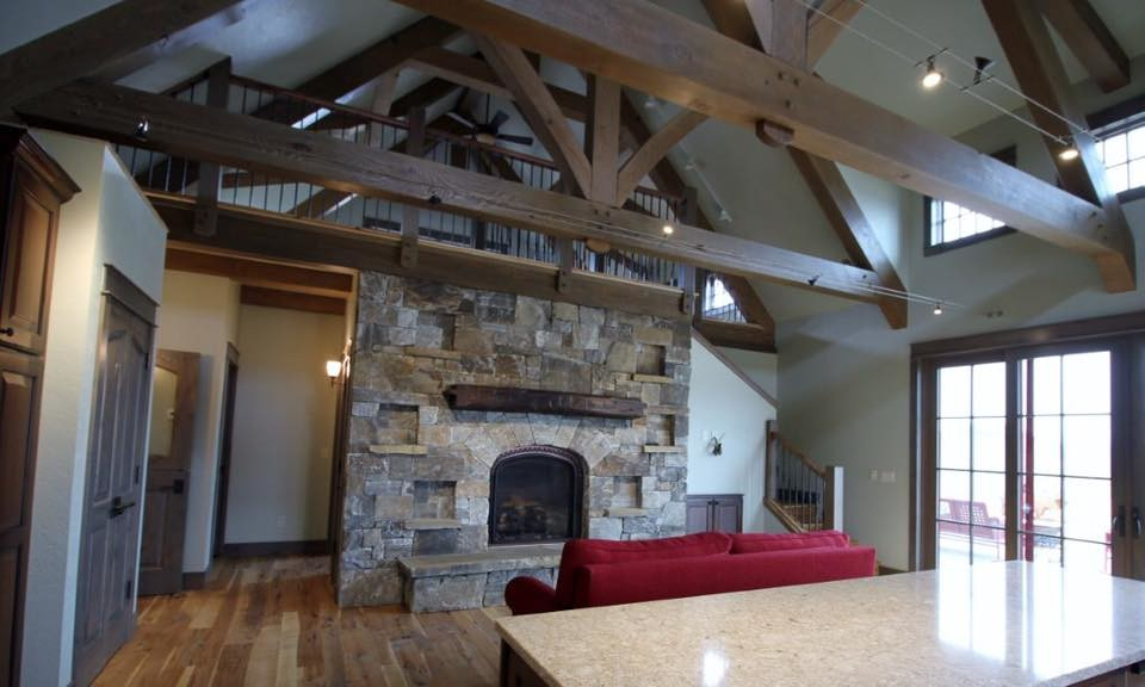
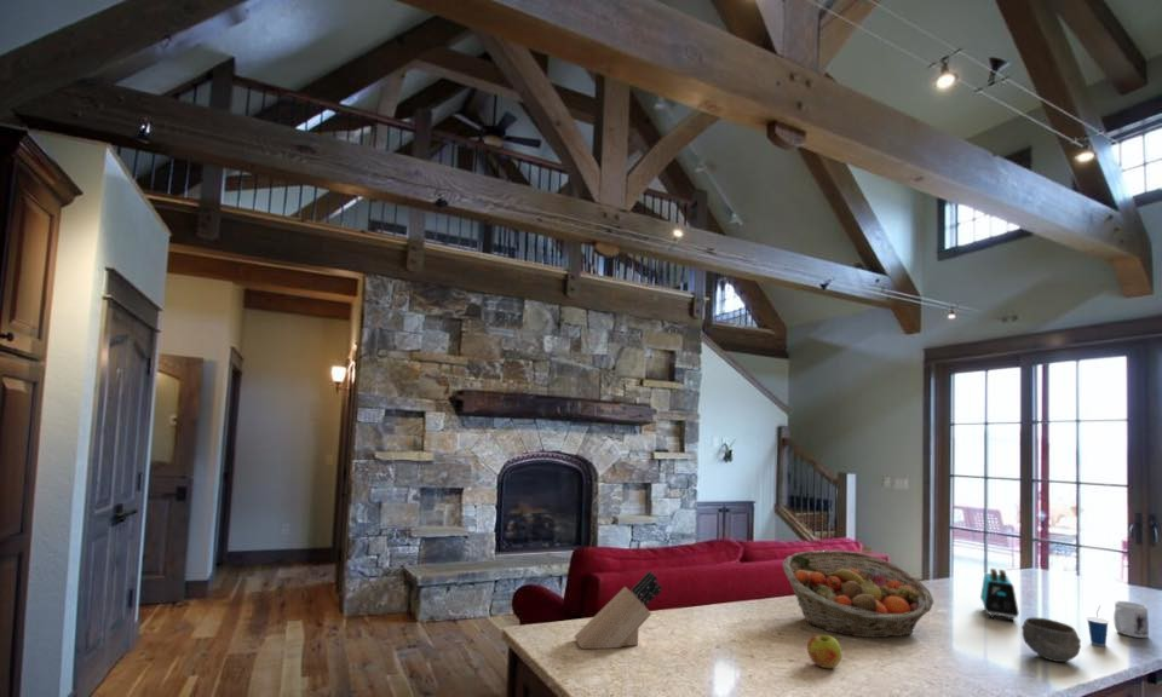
+ cup [1086,605,1110,647]
+ bowl [1020,616,1082,663]
+ apple [806,634,844,669]
+ mug [1112,600,1150,639]
+ fruit basket [782,549,934,639]
+ knife block [573,570,662,650]
+ toaster [979,568,1020,623]
